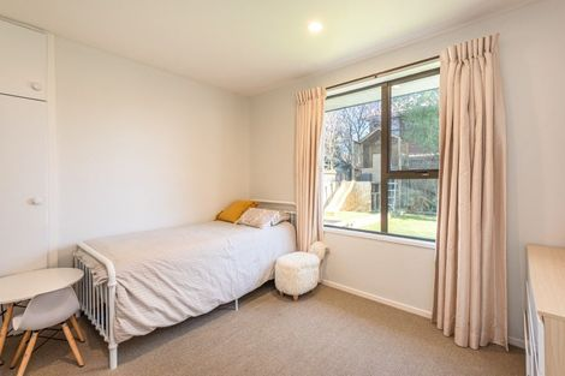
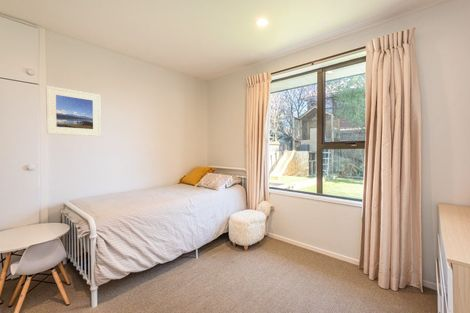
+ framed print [45,85,102,137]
